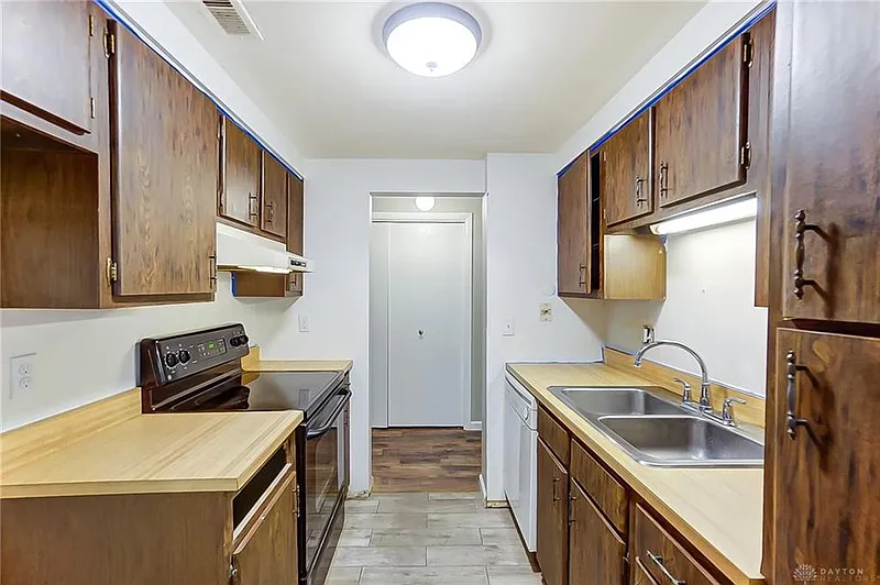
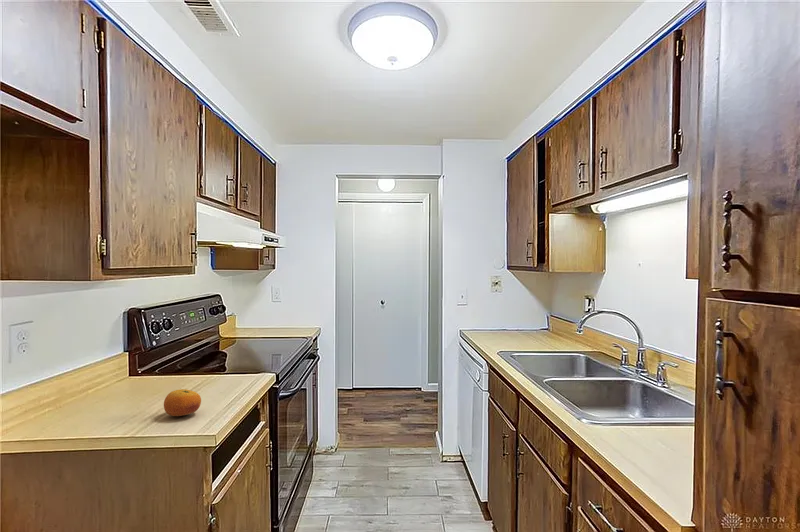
+ fruit [163,388,202,417]
